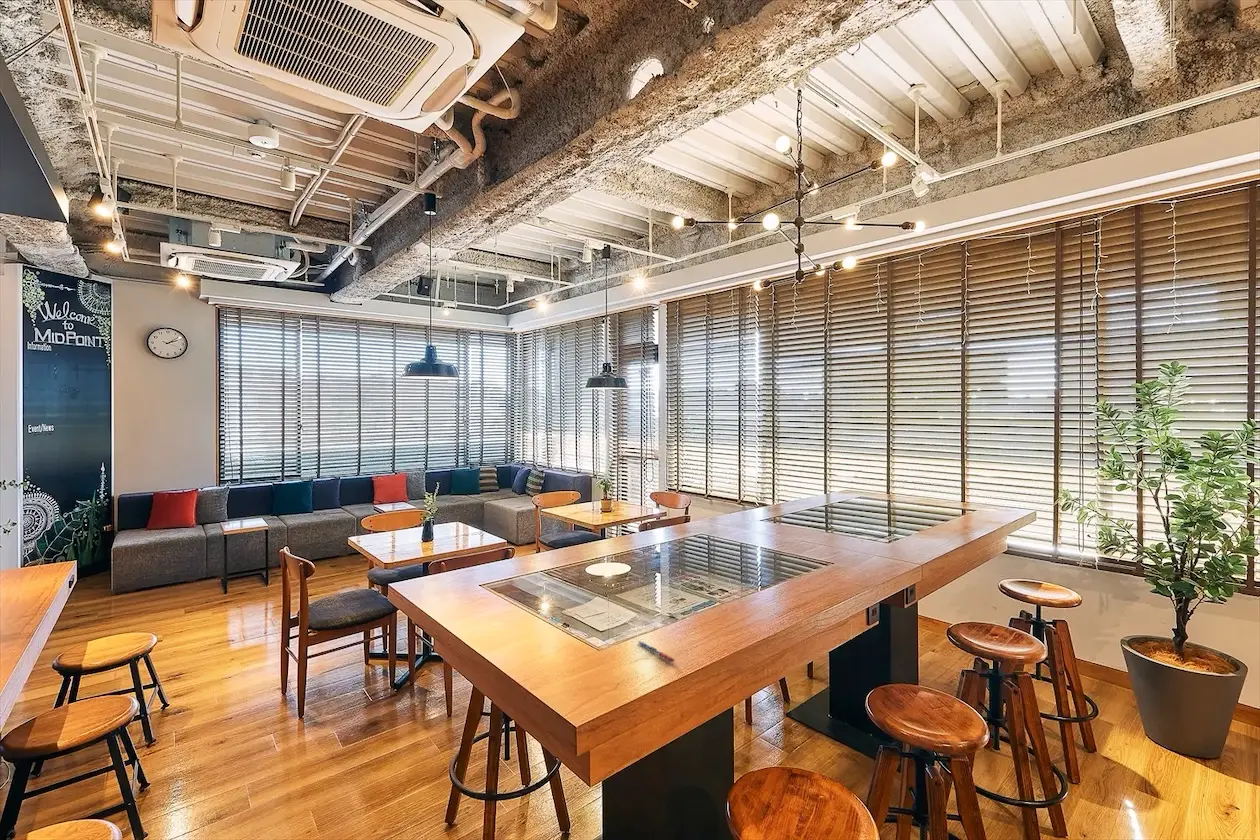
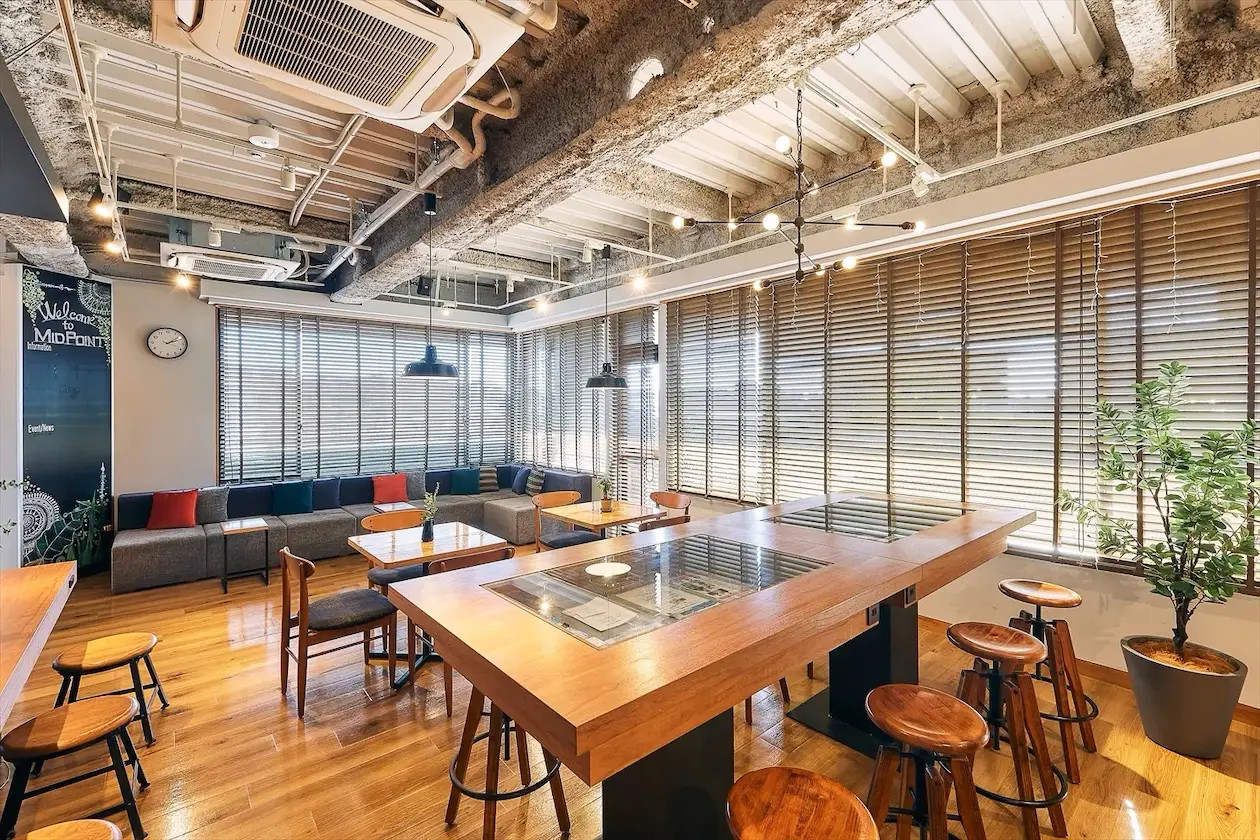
- pen [638,640,676,663]
